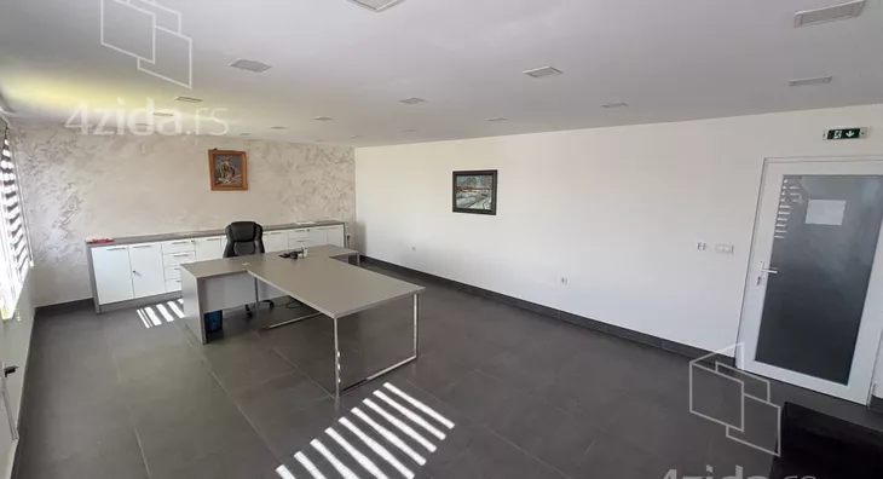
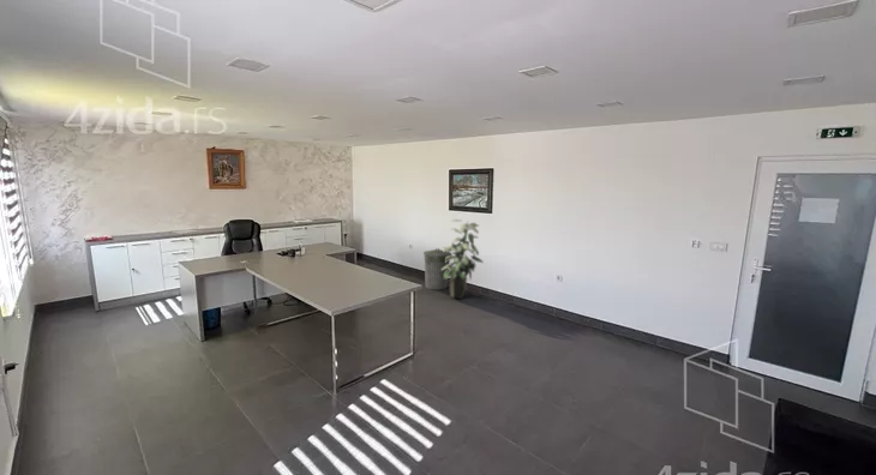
+ indoor plant [442,218,485,300]
+ trash can [422,247,452,290]
